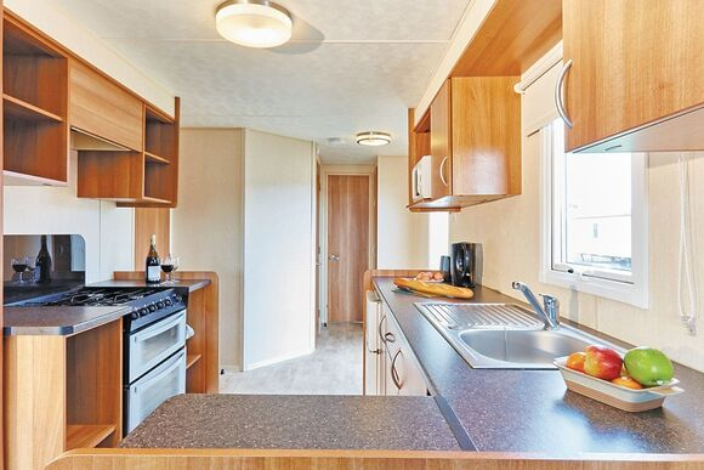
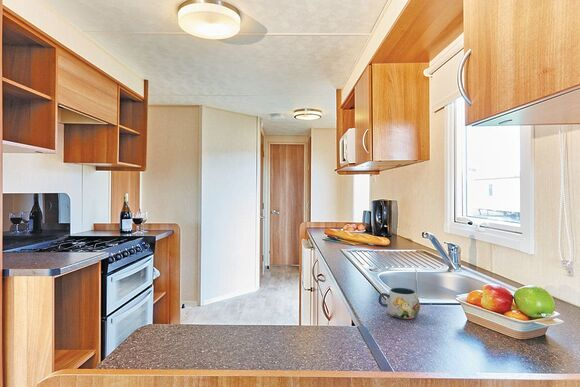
+ mug [378,287,421,320]
